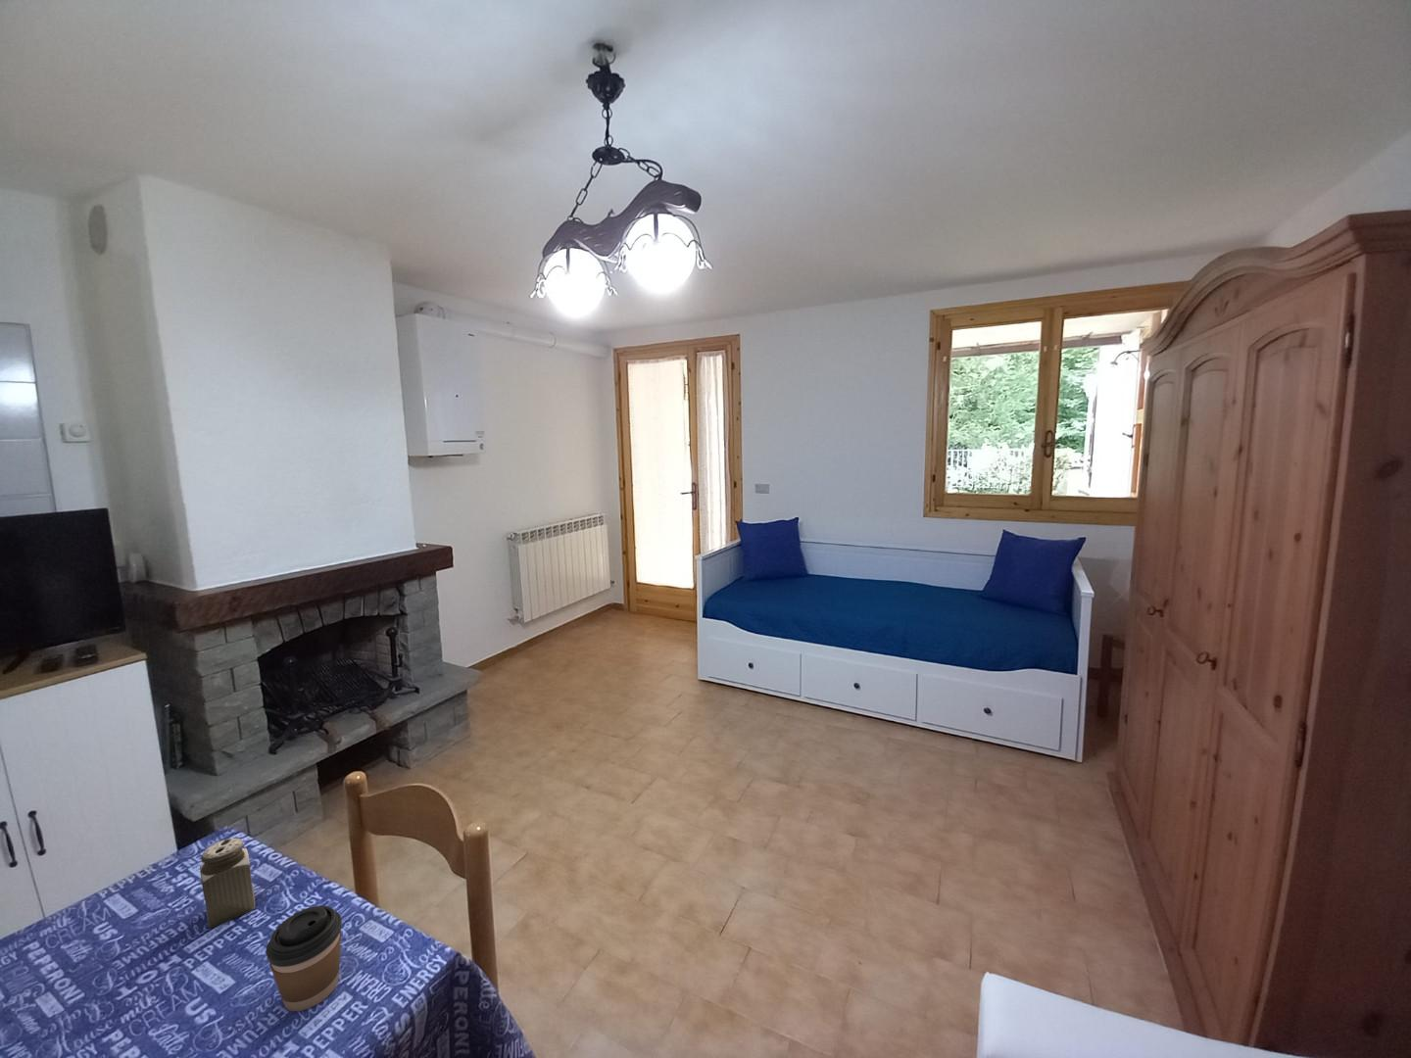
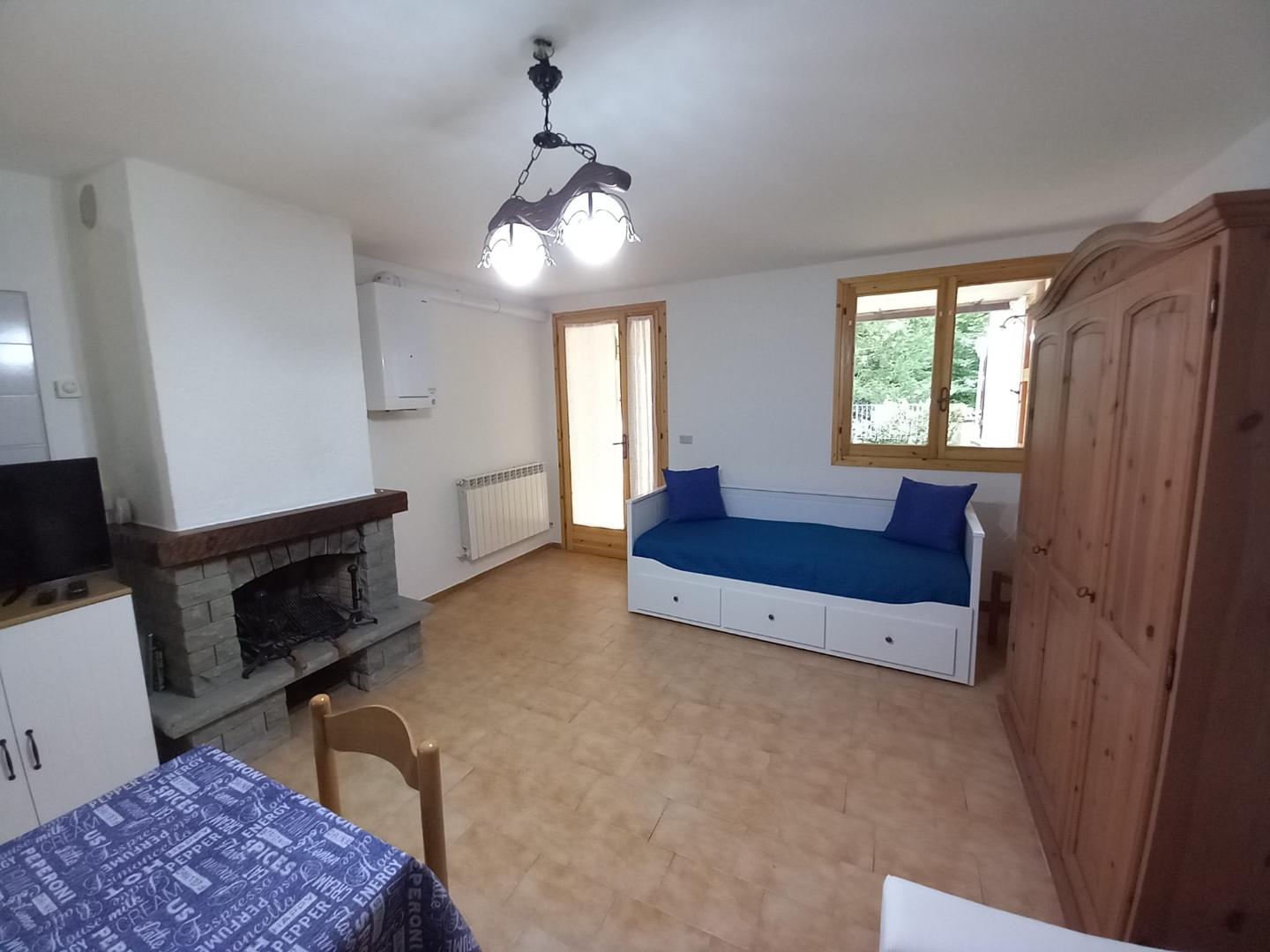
- salt shaker [199,838,256,930]
- coffee cup [264,905,343,1012]
